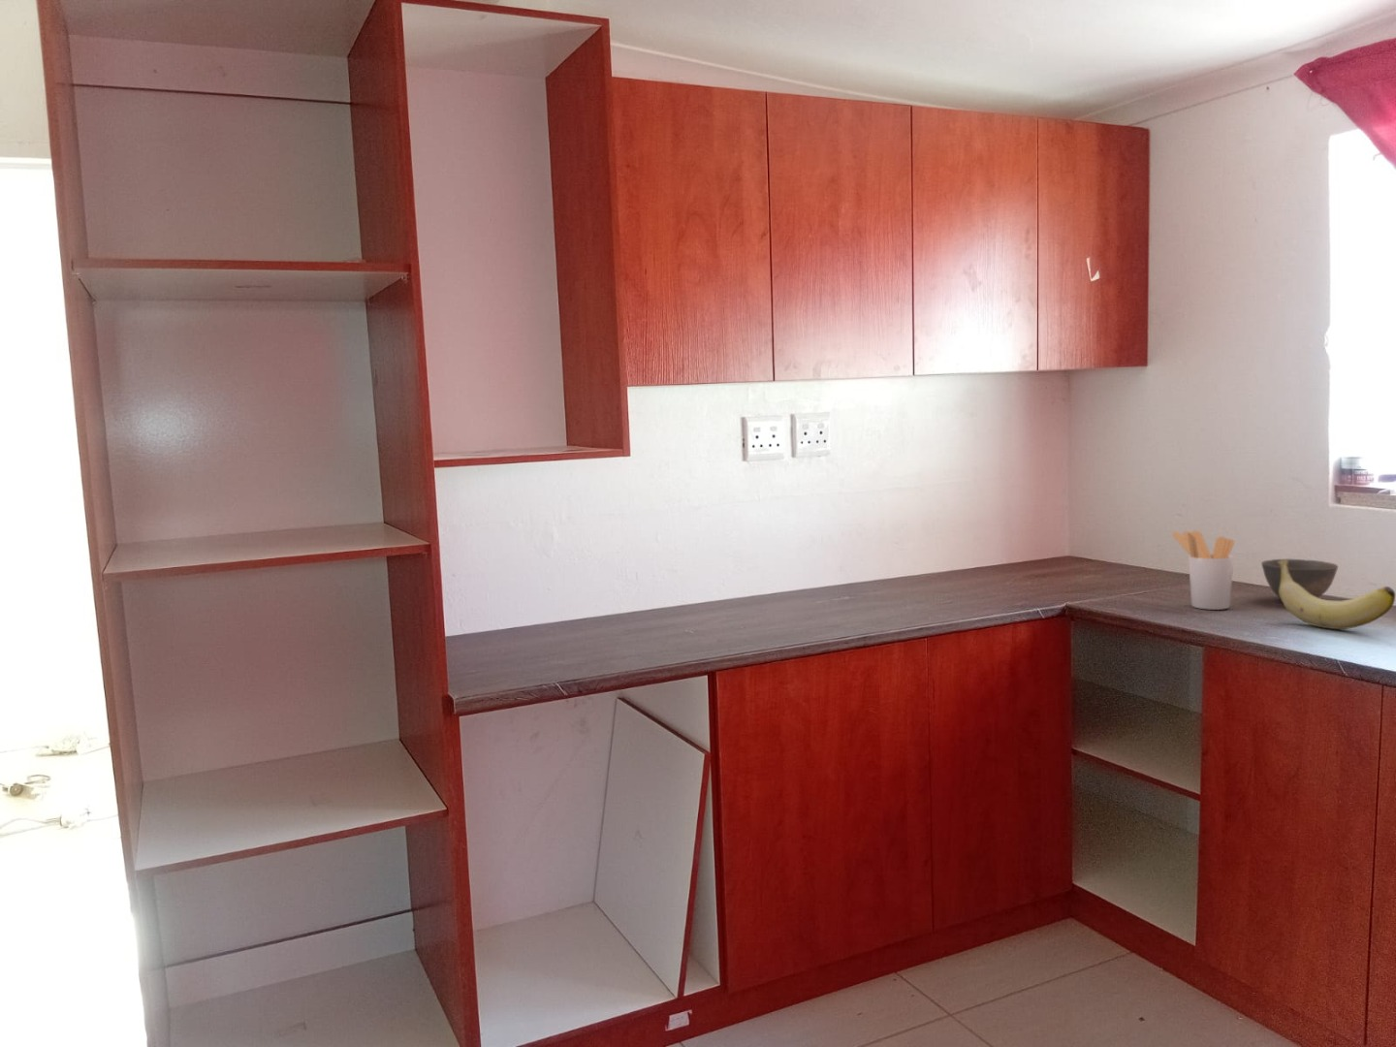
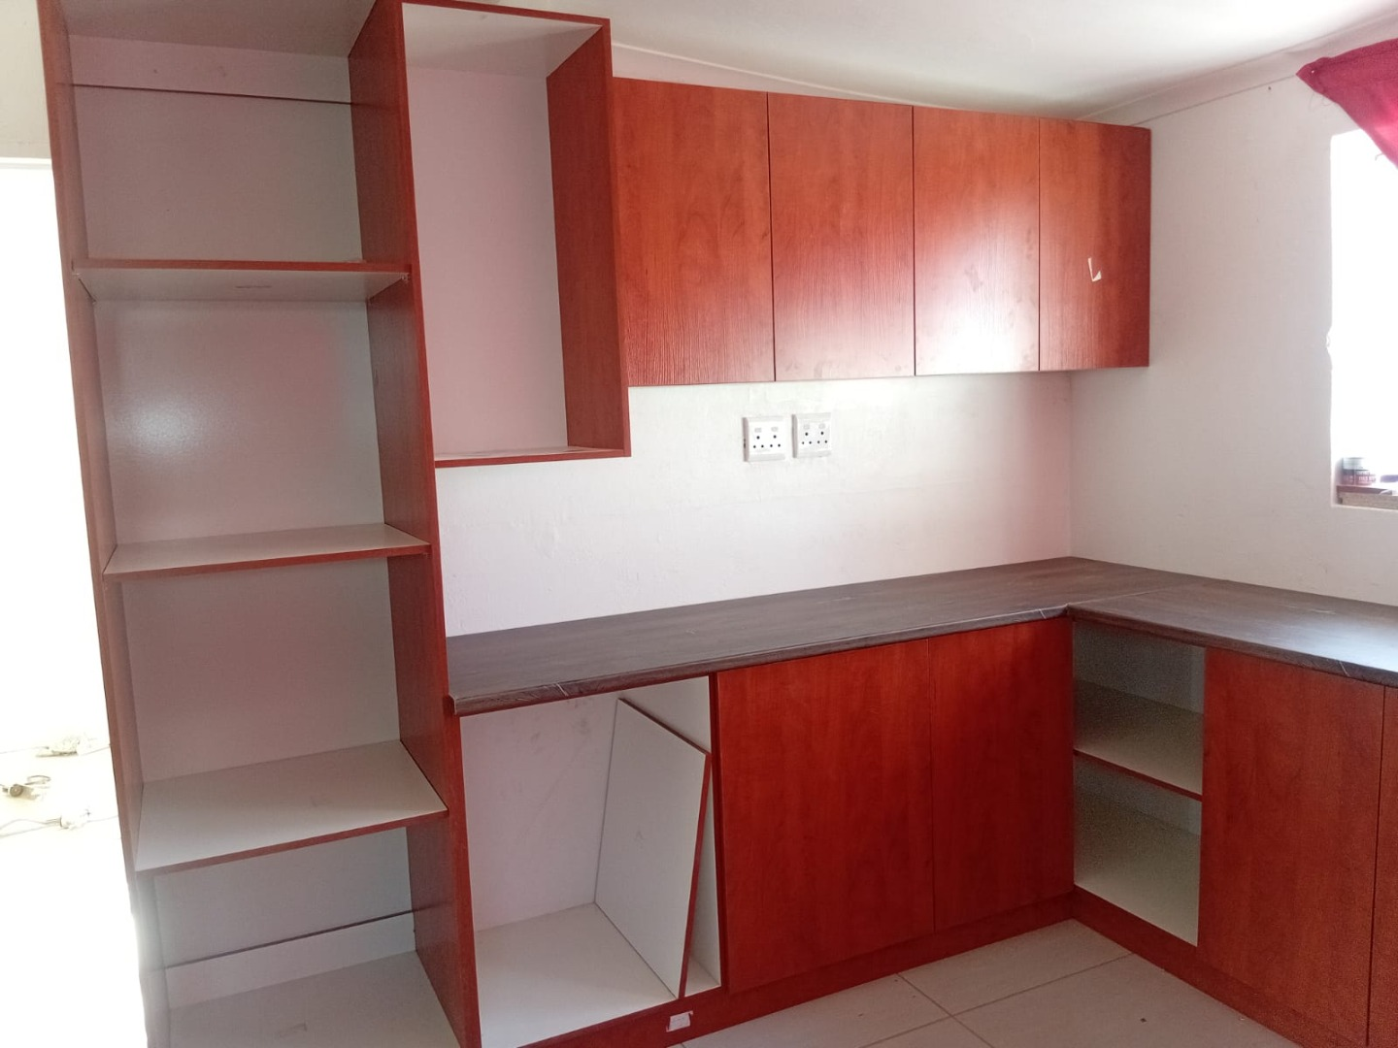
- utensil holder [1171,529,1236,610]
- banana [1277,560,1396,630]
- bowl [1261,559,1339,598]
